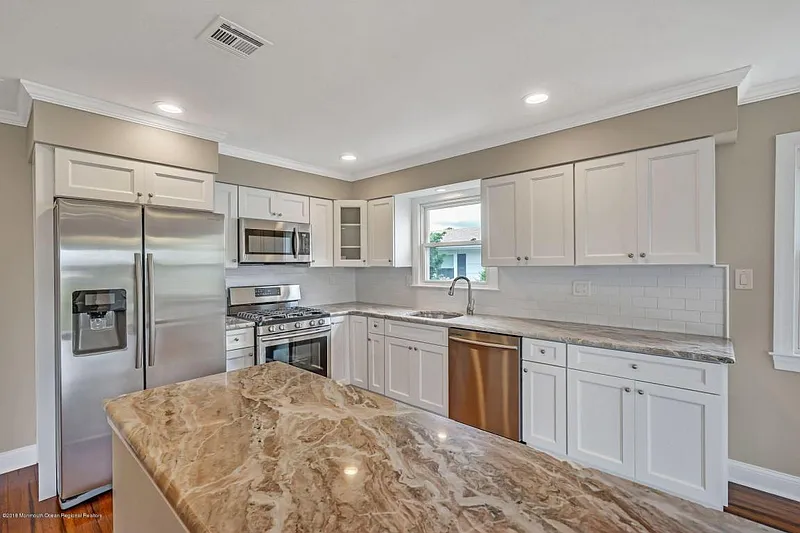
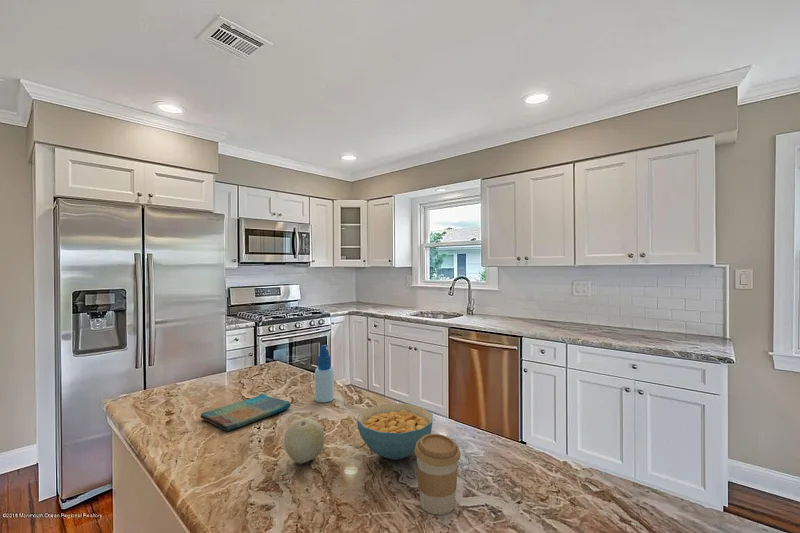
+ cereal bowl [356,402,434,461]
+ spray bottle [314,344,335,403]
+ coffee cup [414,433,461,516]
+ fruit [283,418,326,465]
+ dish towel [200,392,292,432]
